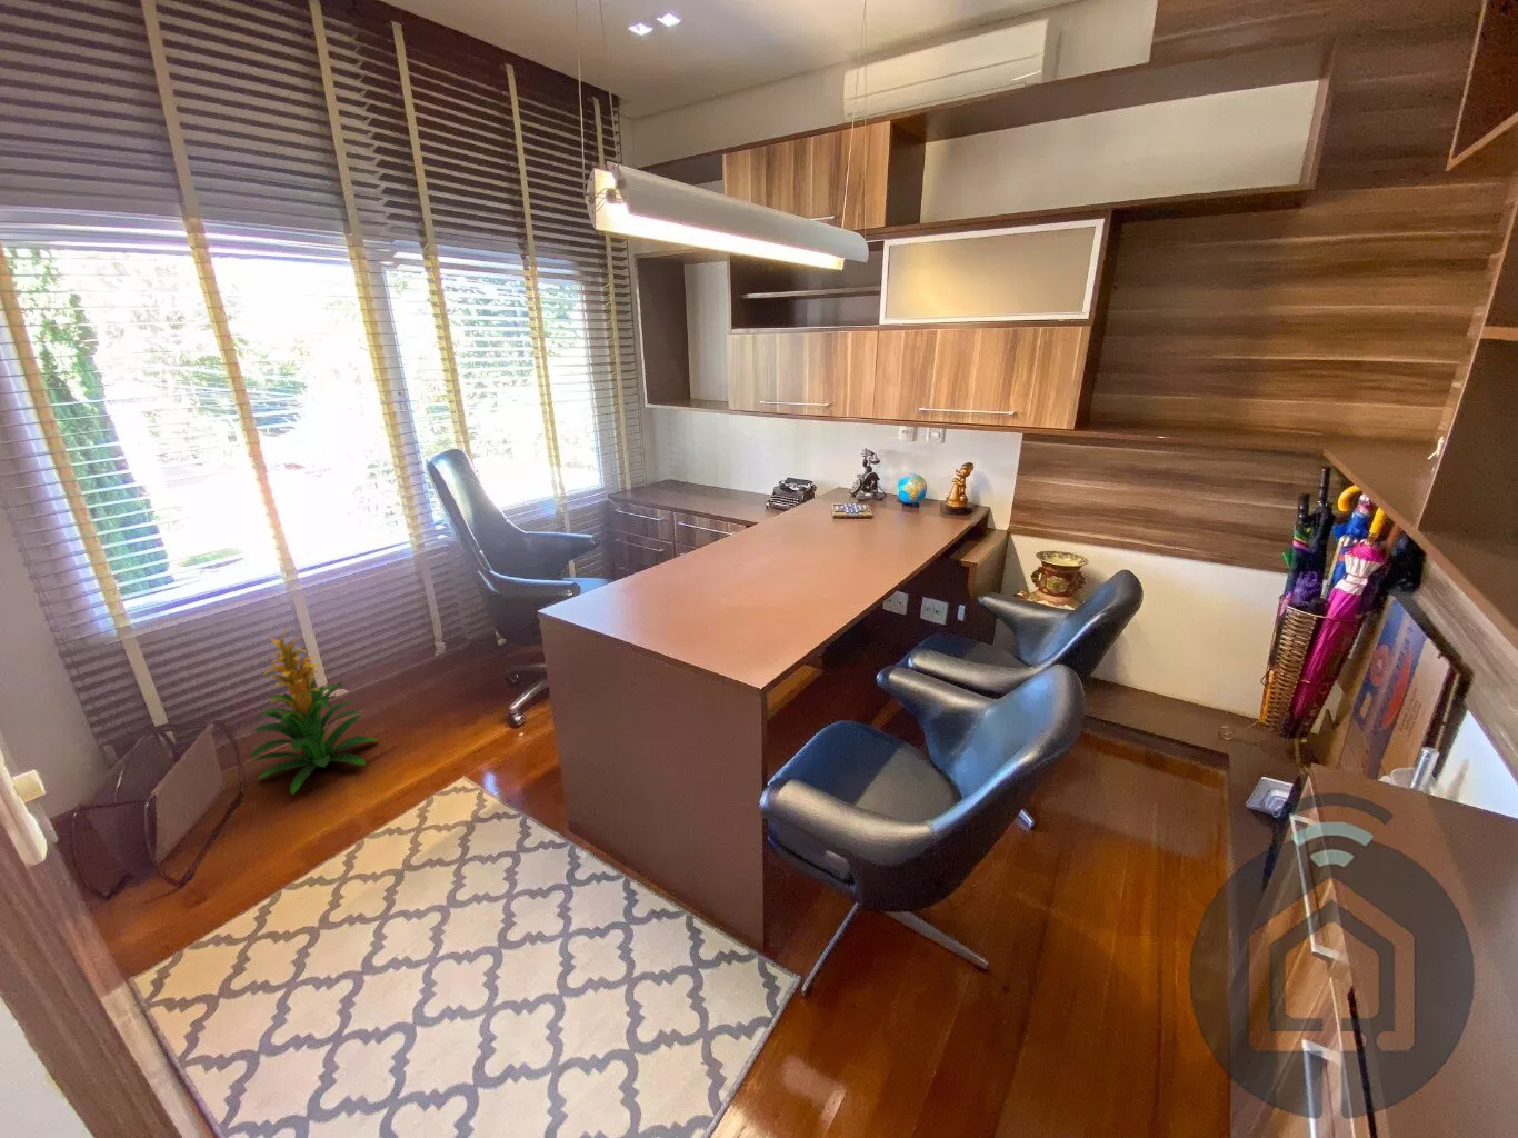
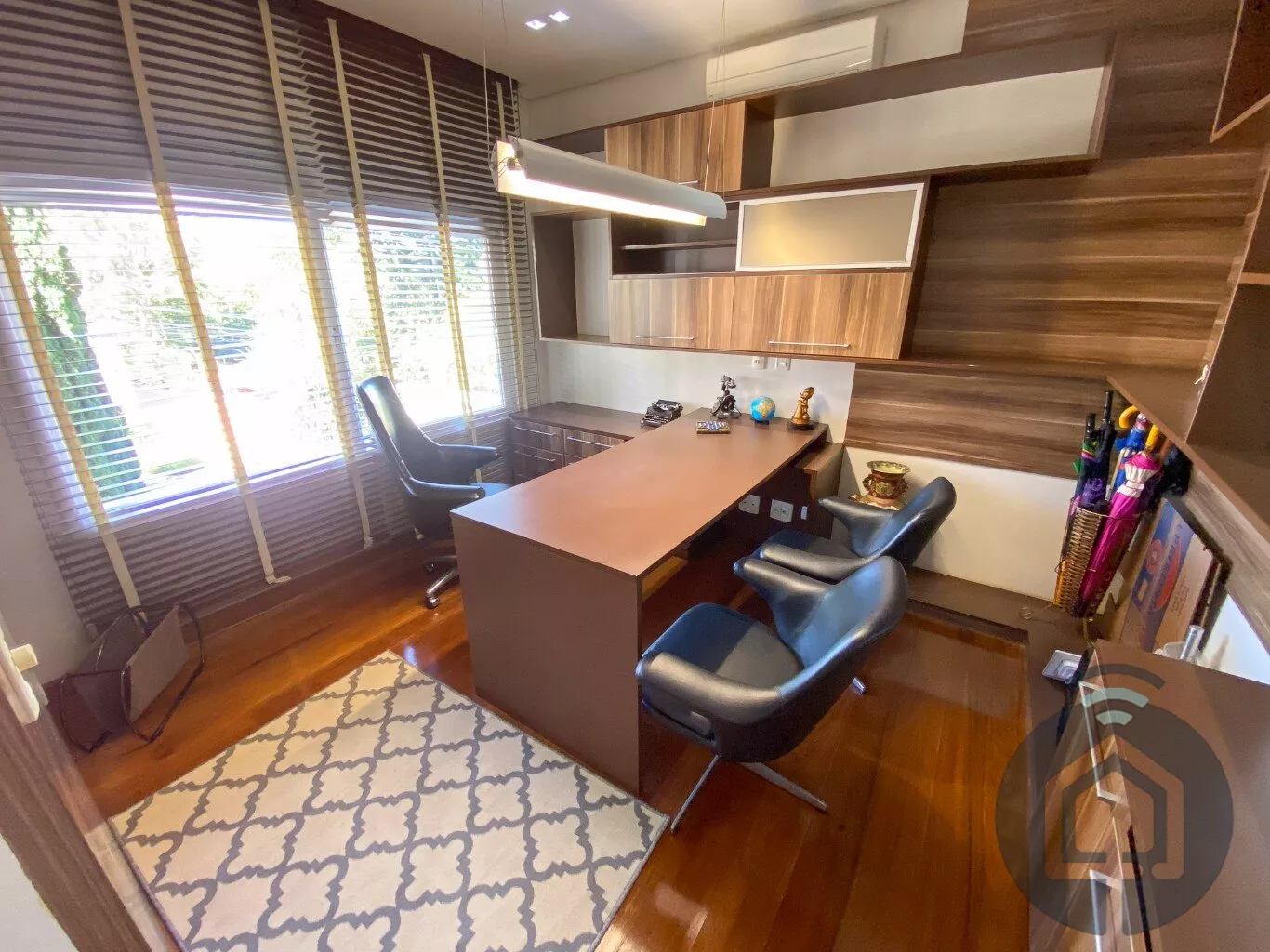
- indoor plant [249,626,379,796]
